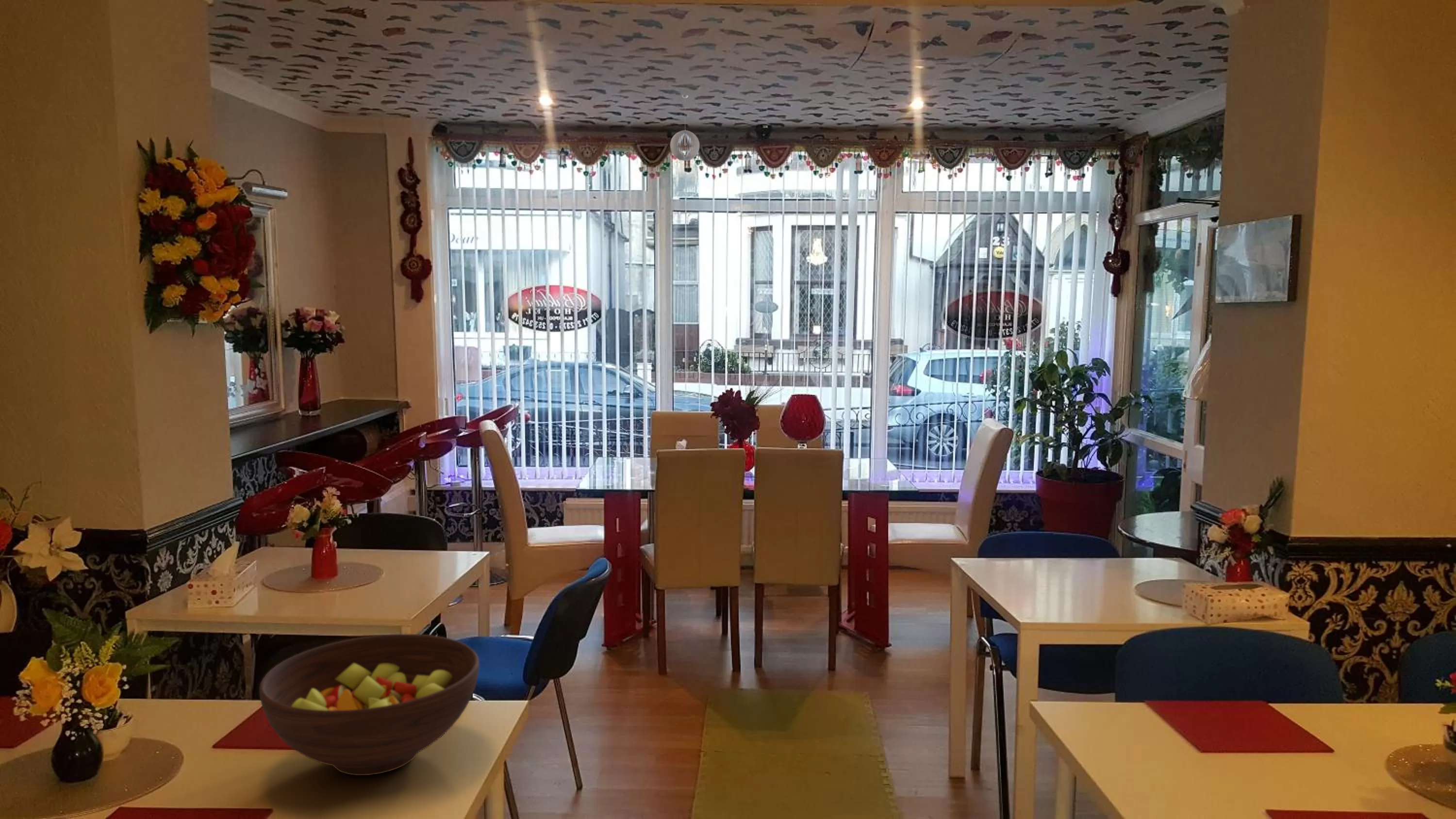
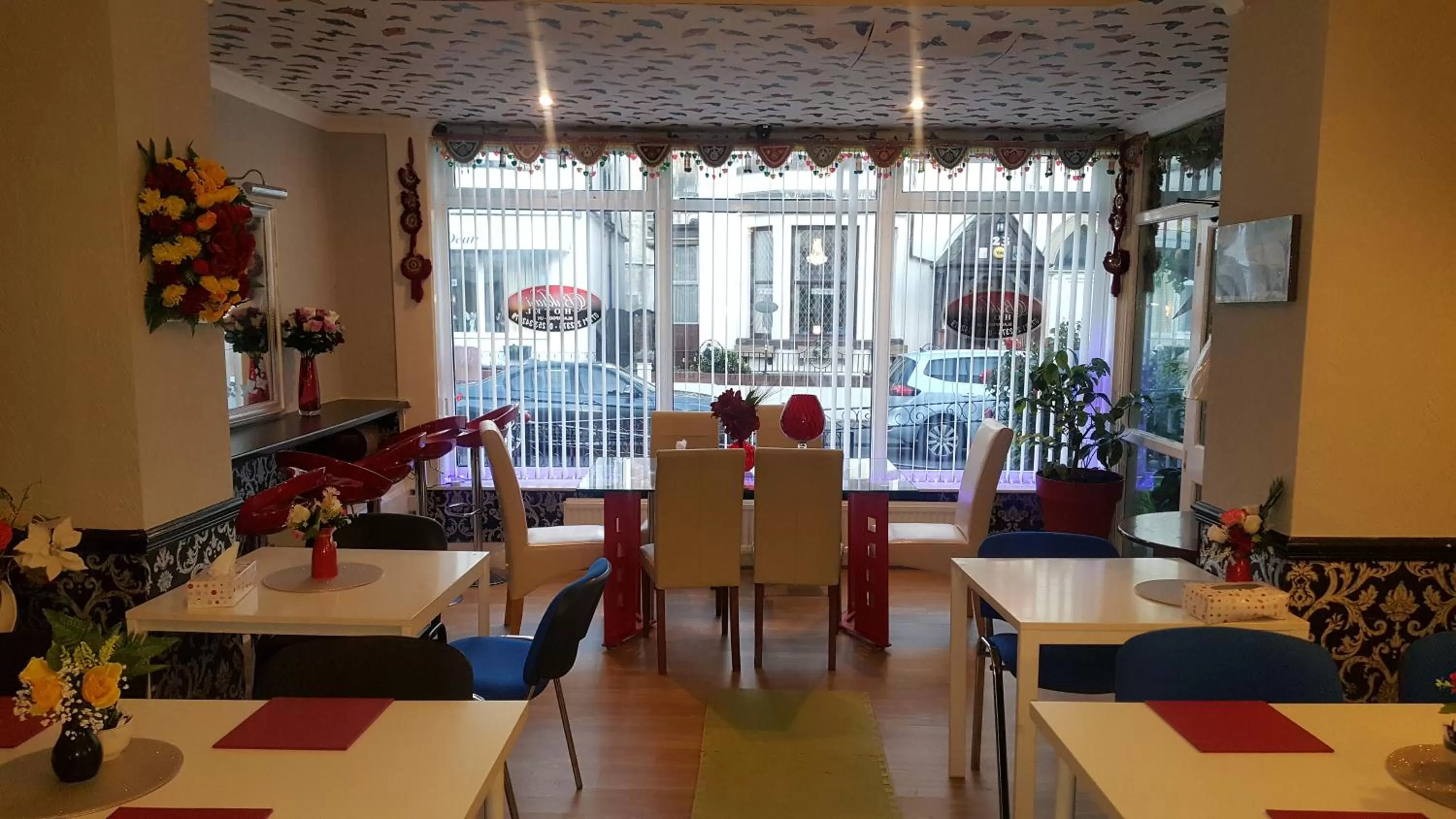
- pendant light [670,94,700,161]
- fruit bowl [259,634,480,776]
